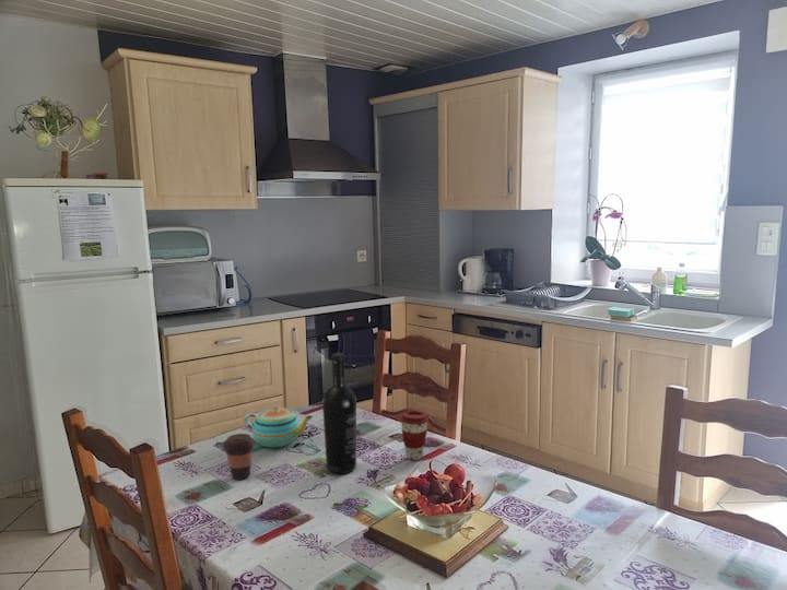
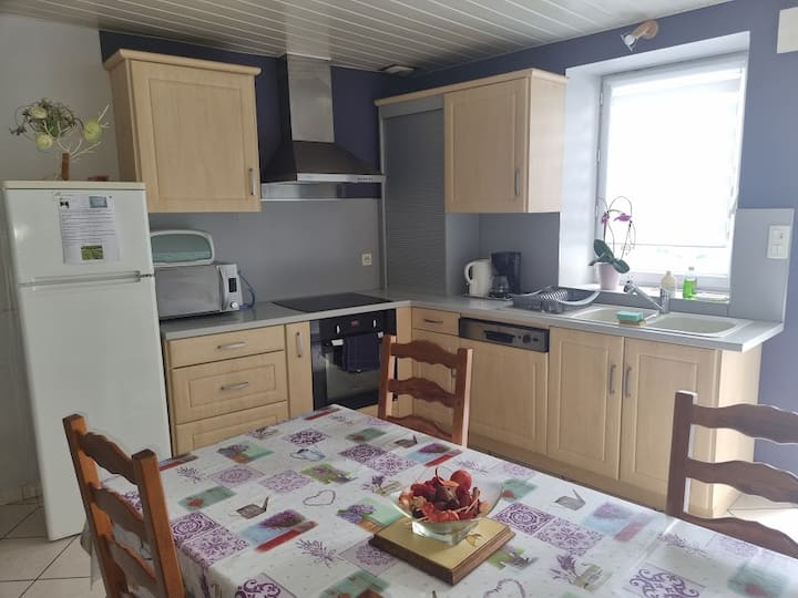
- wine bottle [321,352,357,474]
- coffee cup [222,433,256,481]
- teapot [243,404,315,448]
- coffee cup [399,410,430,461]
